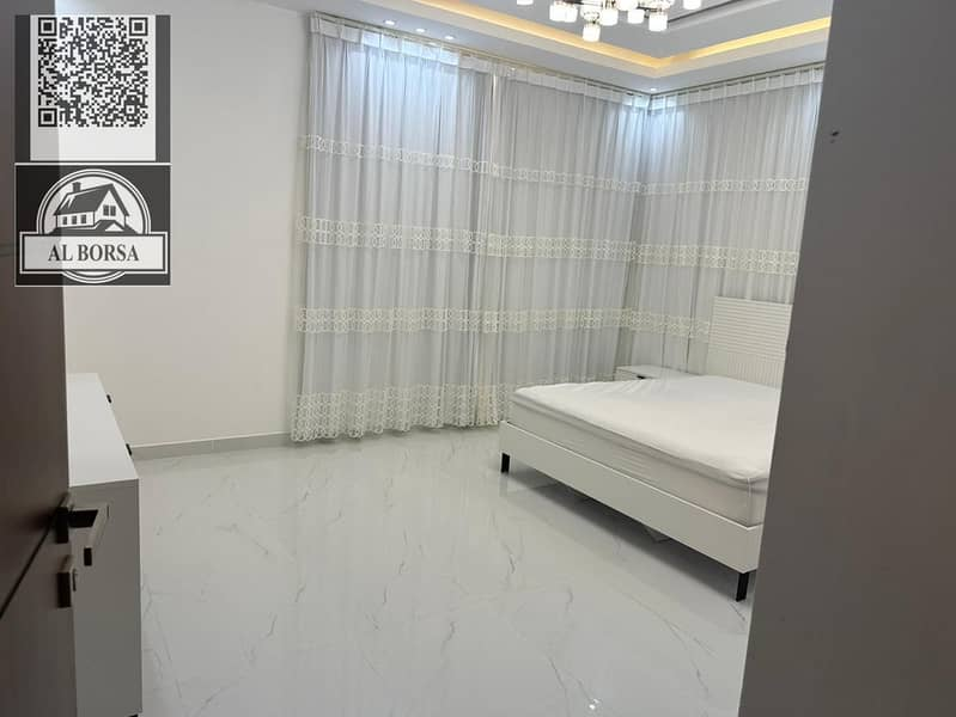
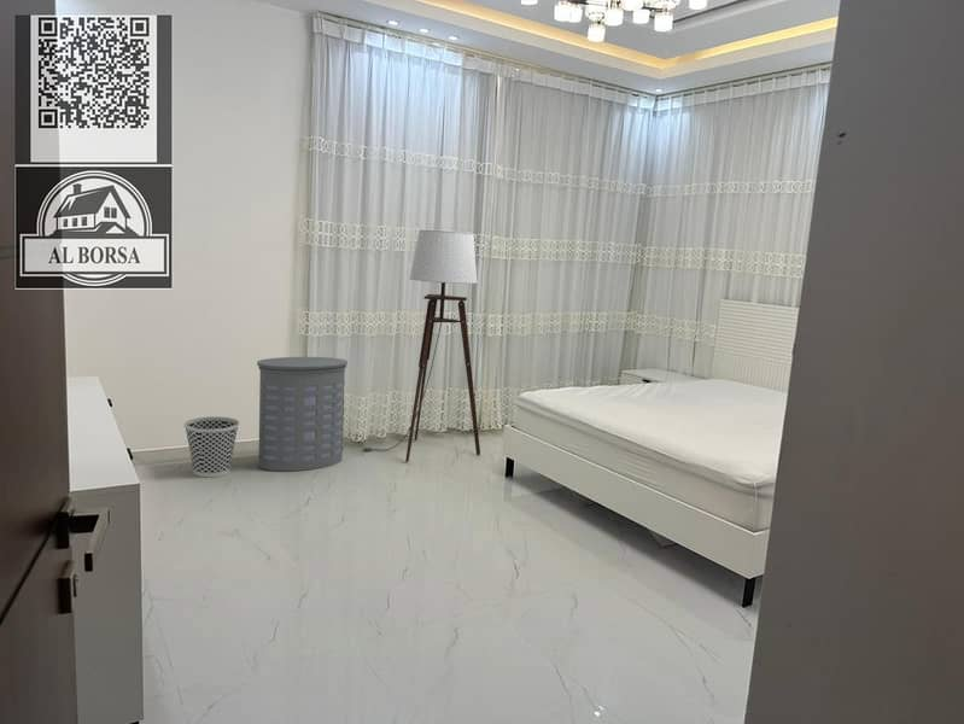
+ wastebasket [183,415,240,478]
+ floor lamp [360,228,481,463]
+ laundry hamper [256,356,349,472]
